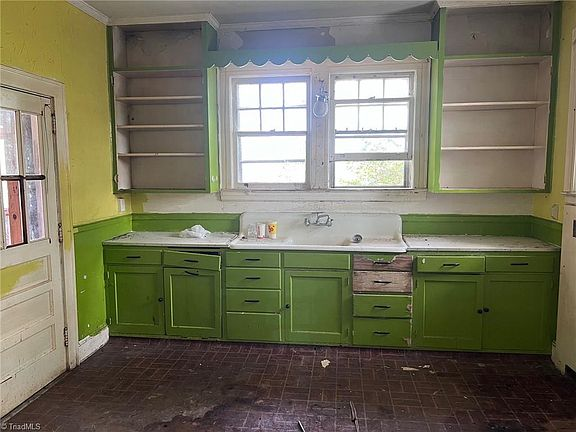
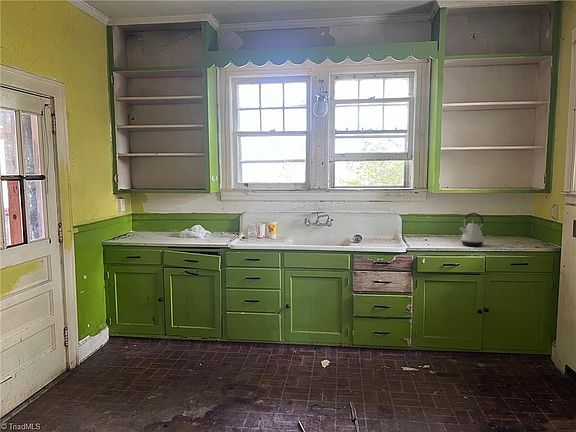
+ kettle [459,212,485,247]
